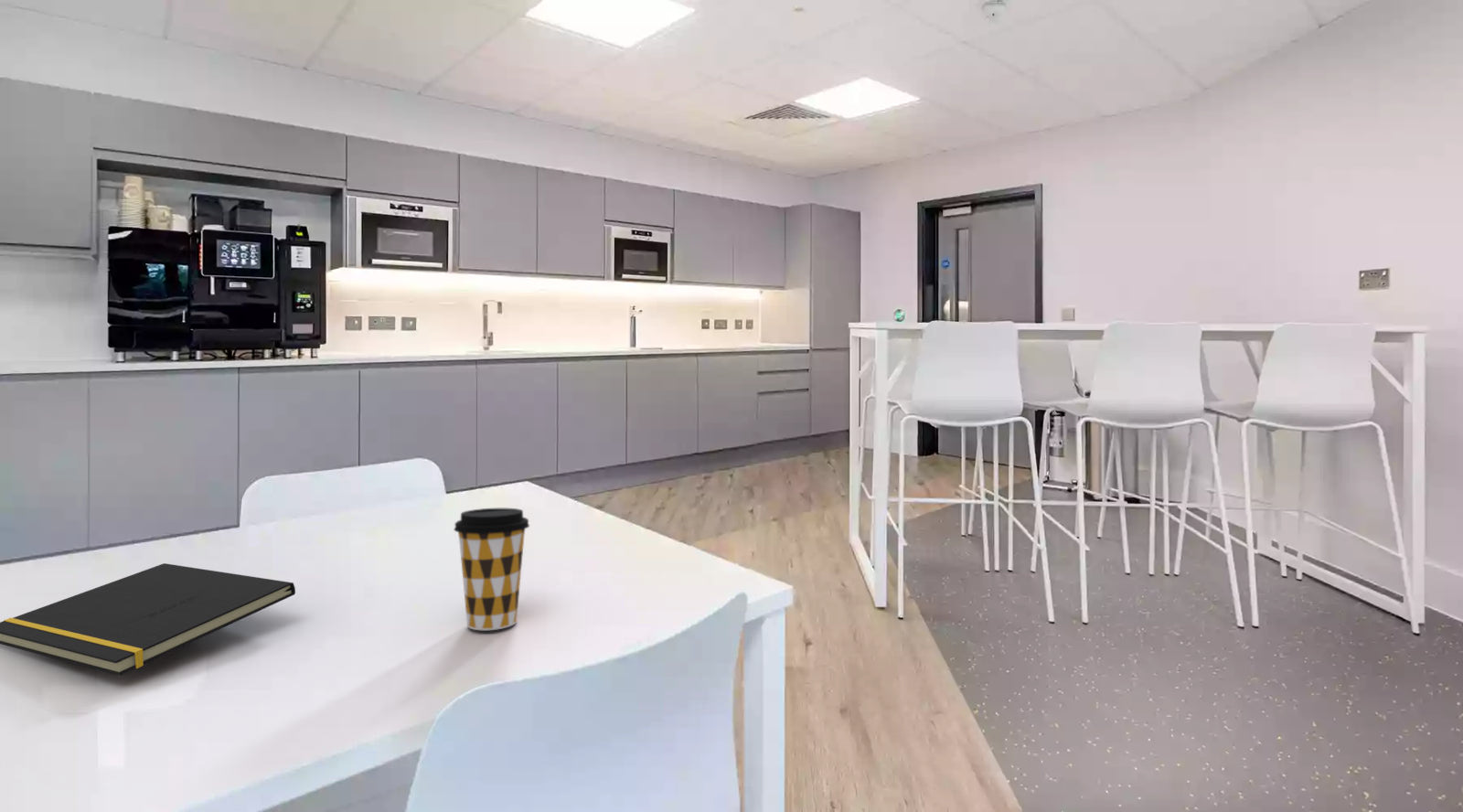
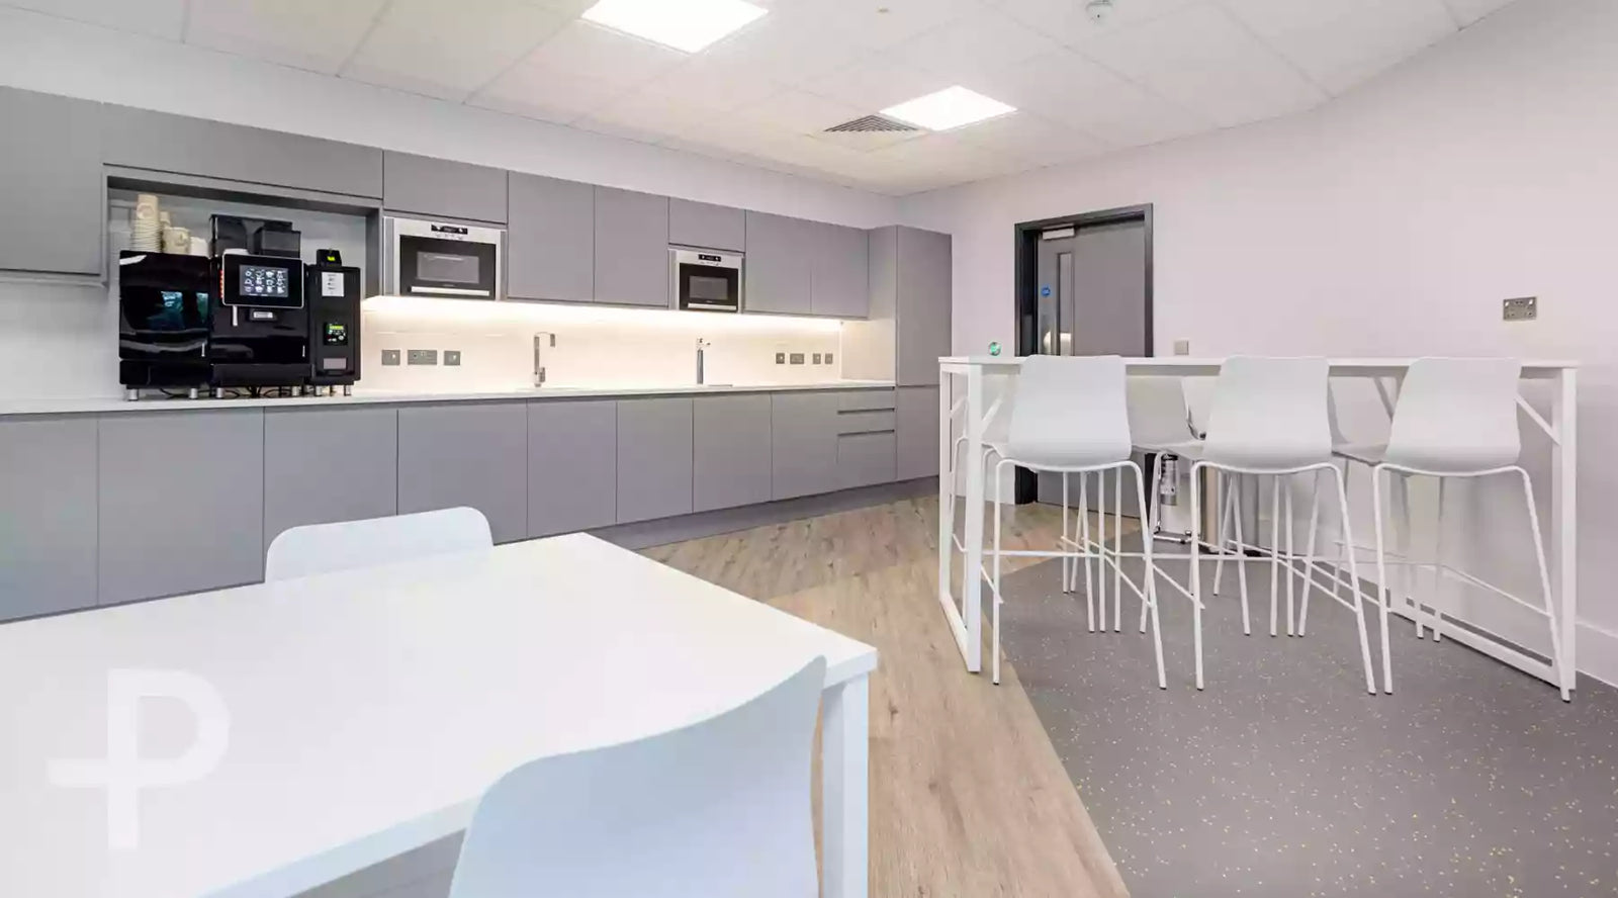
- coffee cup [453,508,530,631]
- notepad [0,562,296,677]
